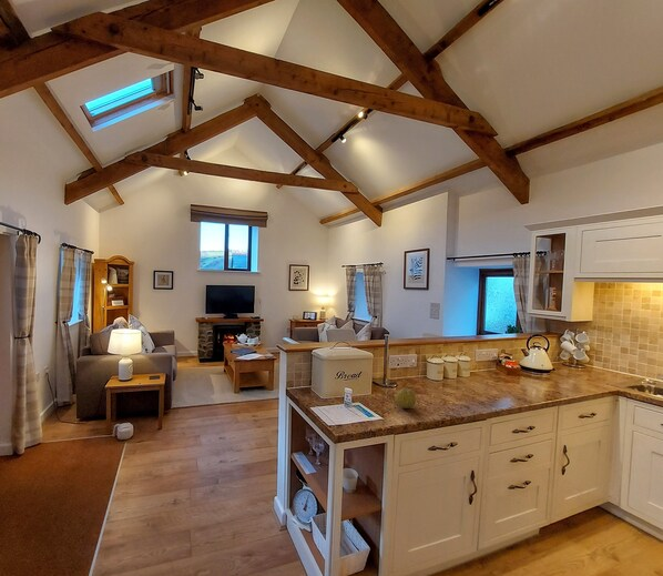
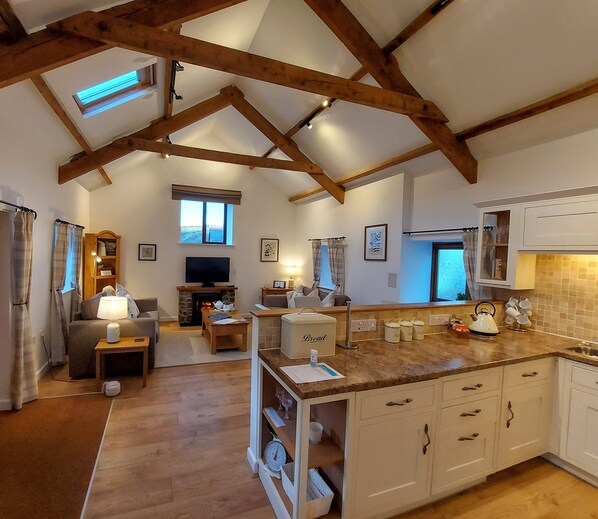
- fruit [394,387,417,410]
